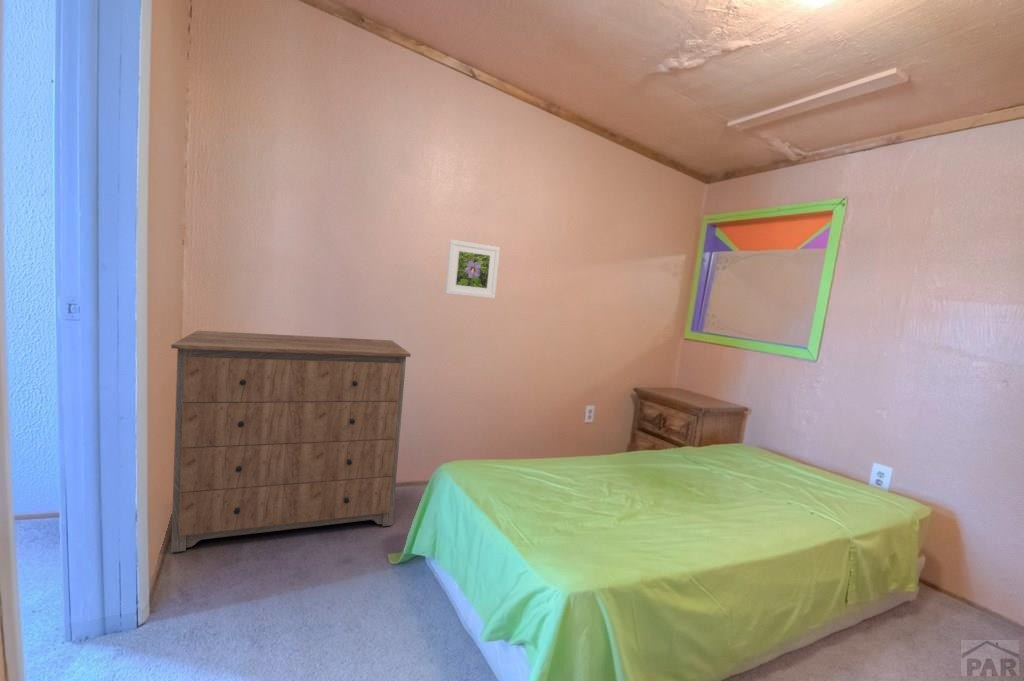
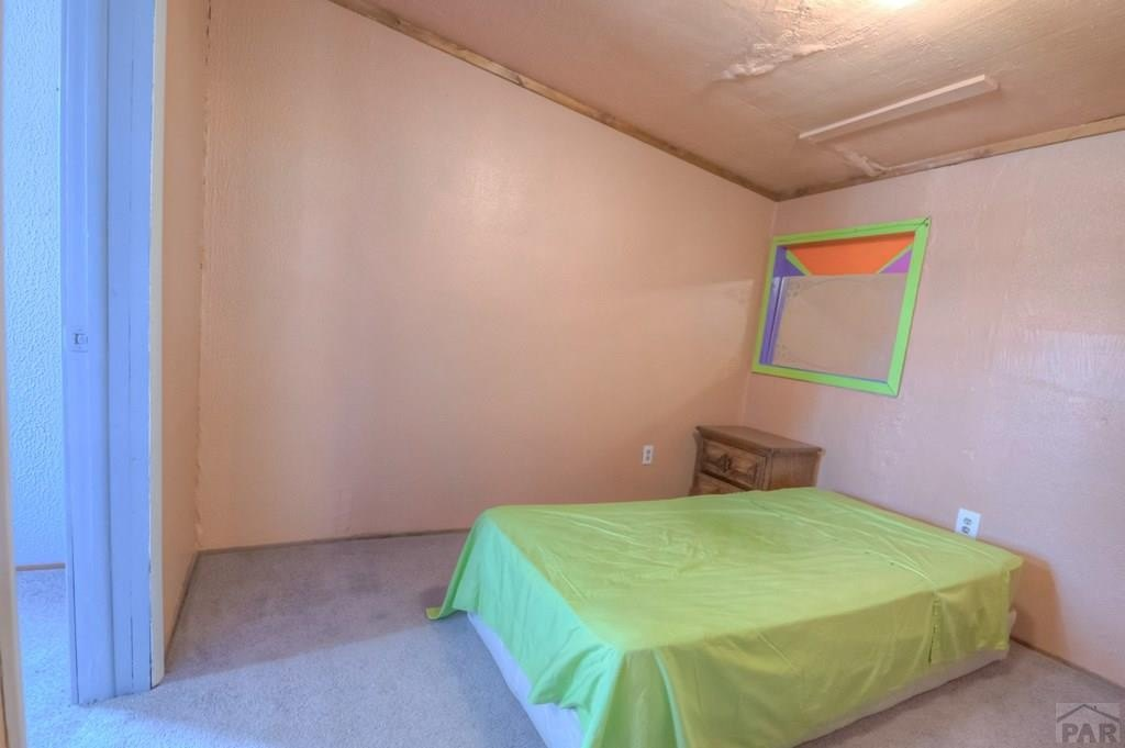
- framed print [444,239,501,299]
- dresser [170,330,412,554]
